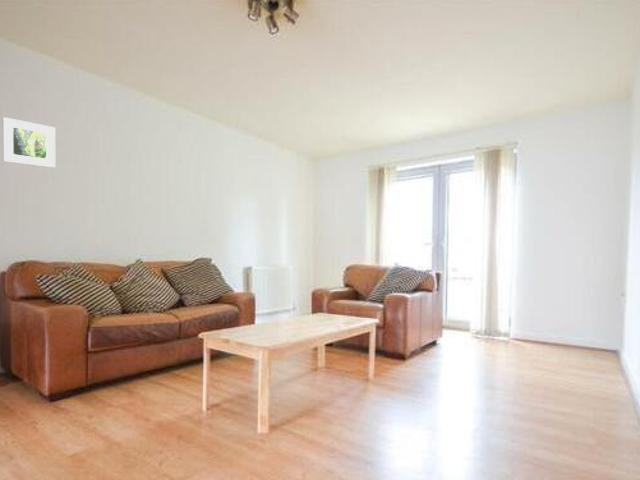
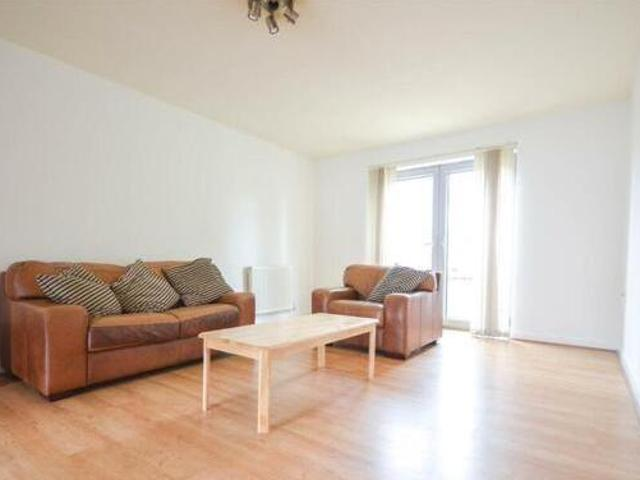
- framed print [2,116,56,168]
